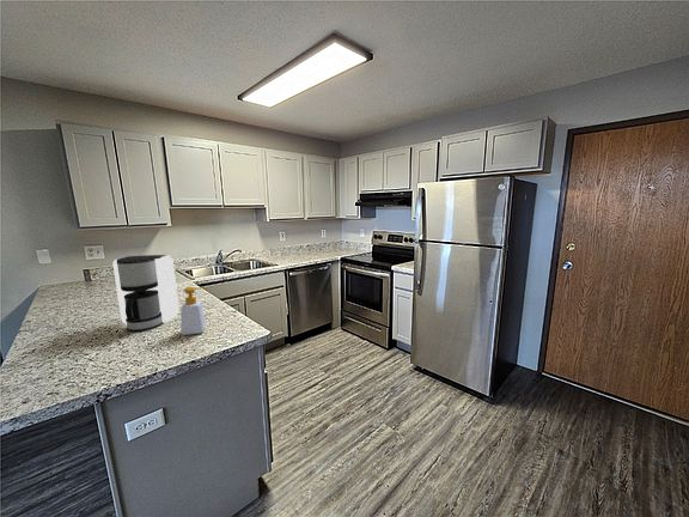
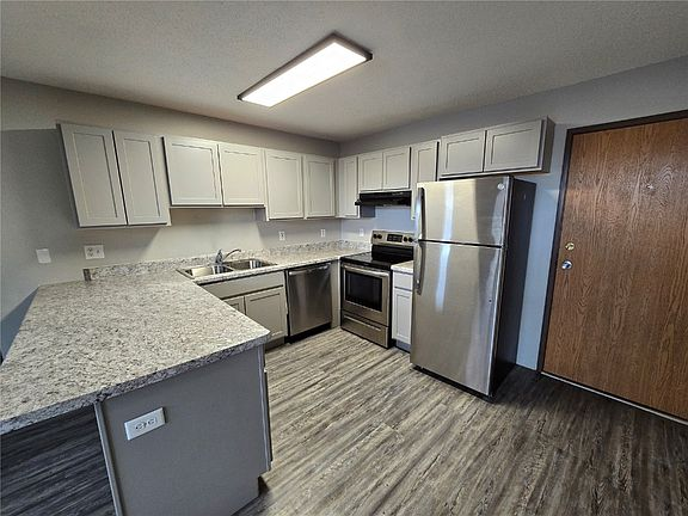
- soap bottle [179,286,209,336]
- coffee maker [112,254,181,332]
